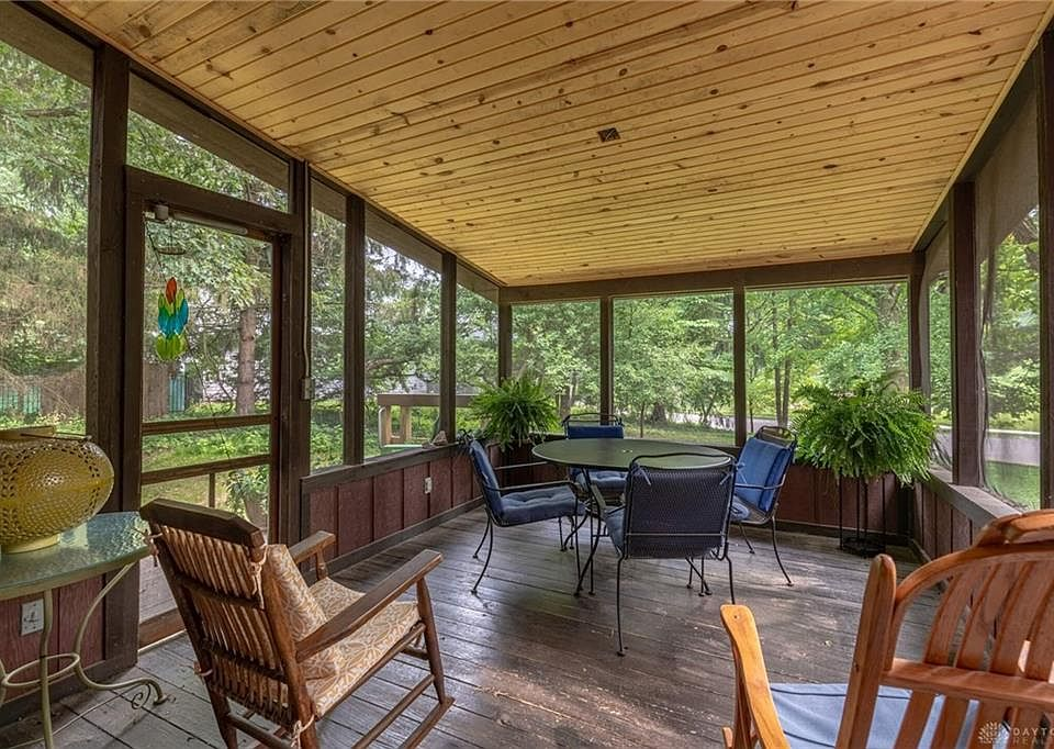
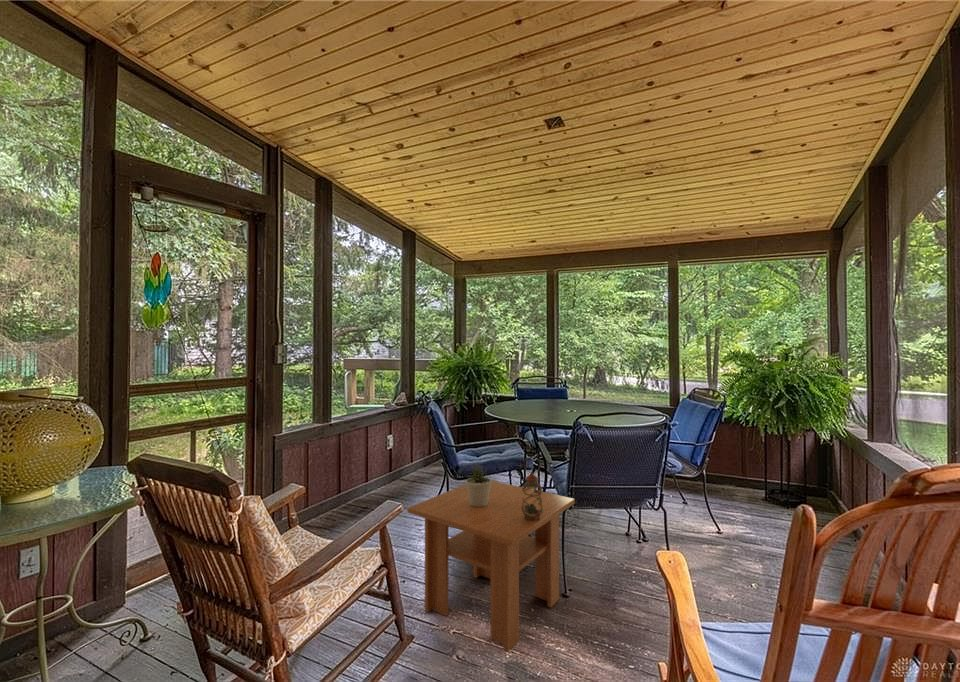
+ potted plant [465,460,492,507]
+ coffee table [406,479,576,653]
+ lantern [521,455,543,521]
